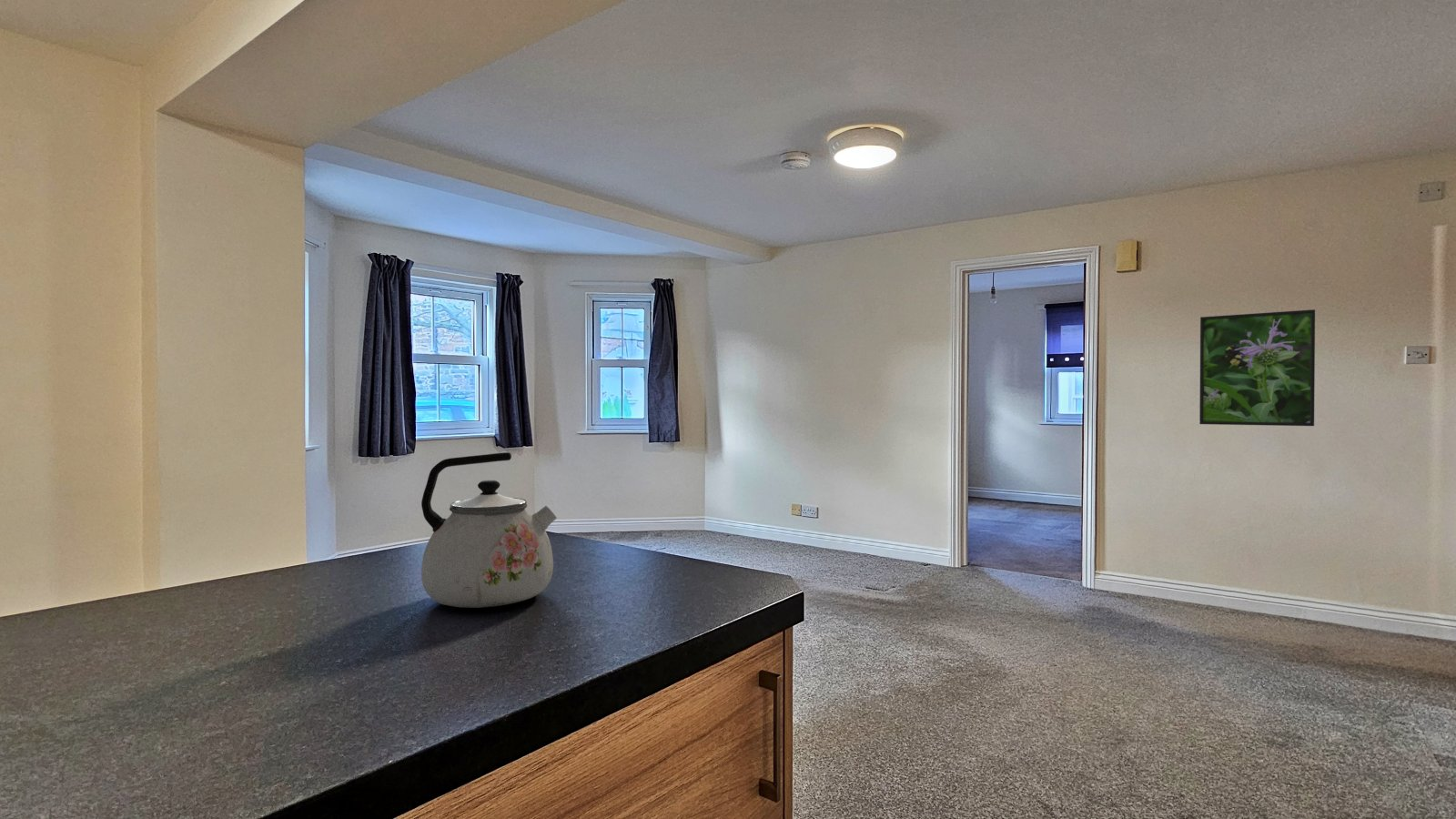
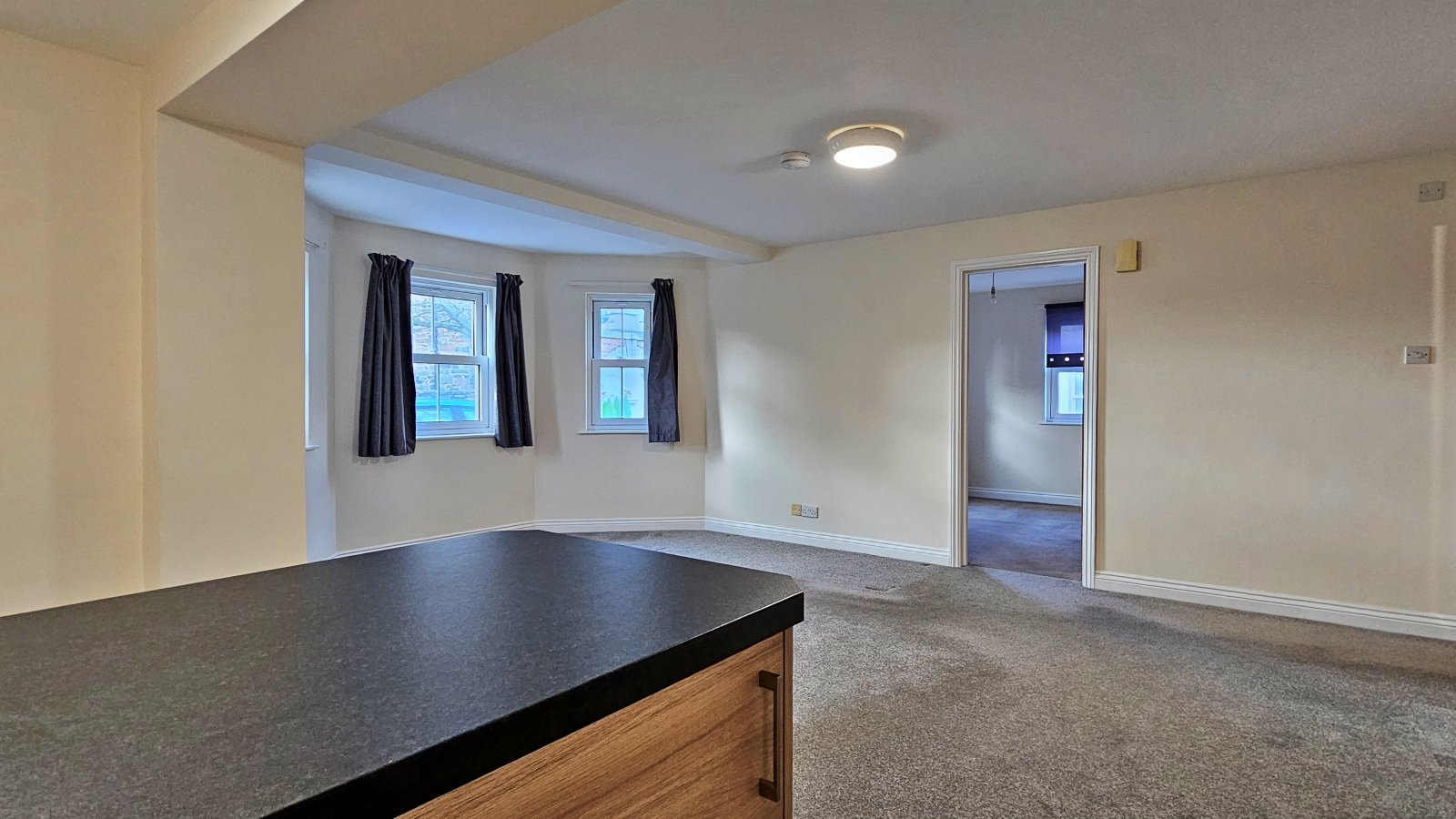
- kettle [420,451,558,609]
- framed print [1198,308,1316,427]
